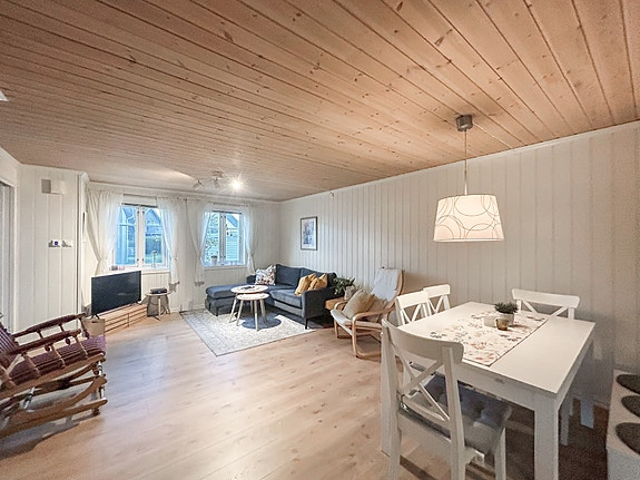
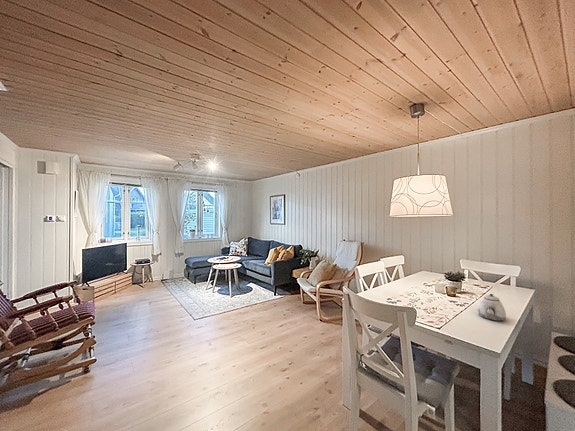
+ teapot [477,293,507,322]
